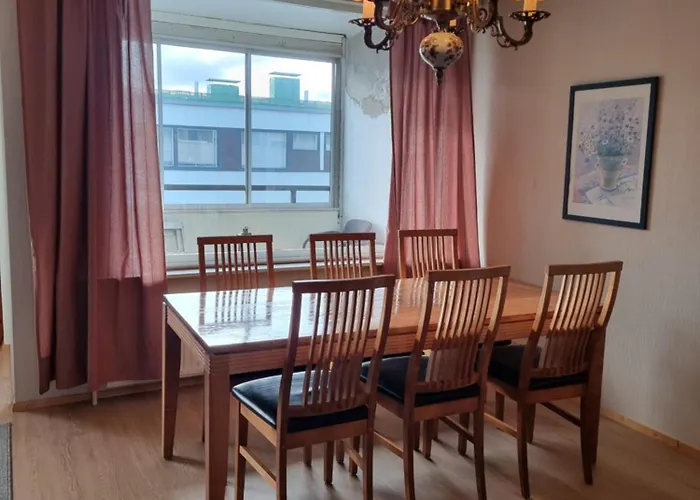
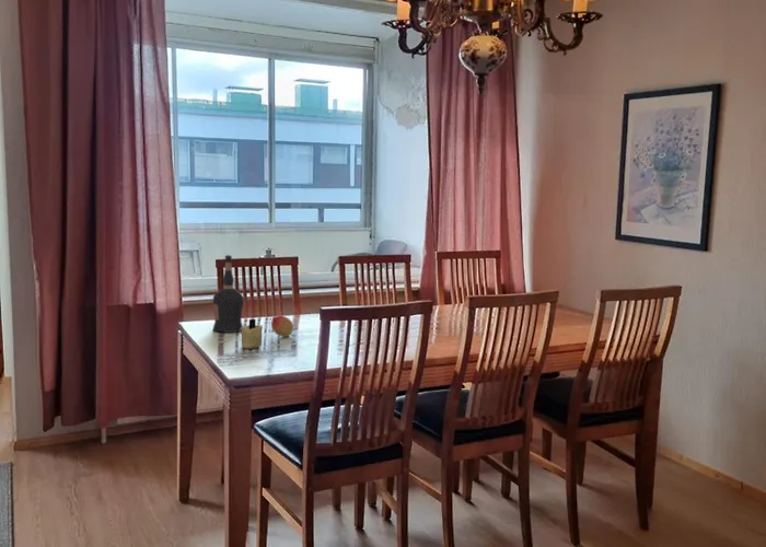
+ fruit [270,314,294,338]
+ liquor bottle [212,254,244,334]
+ candle [241,318,264,350]
